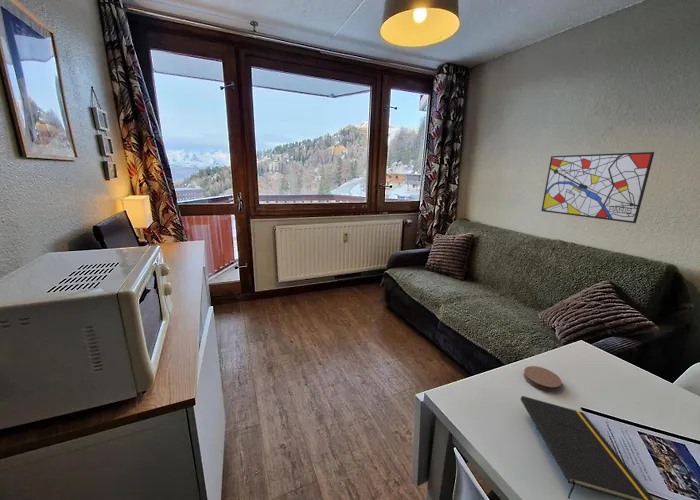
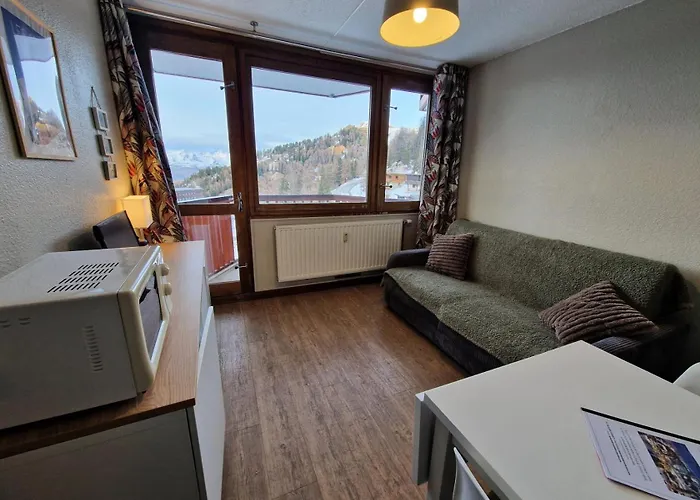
- notepad [520,395,655,500]
- coaster [523,365,562,392]
- wall art [540,151,655,224]
